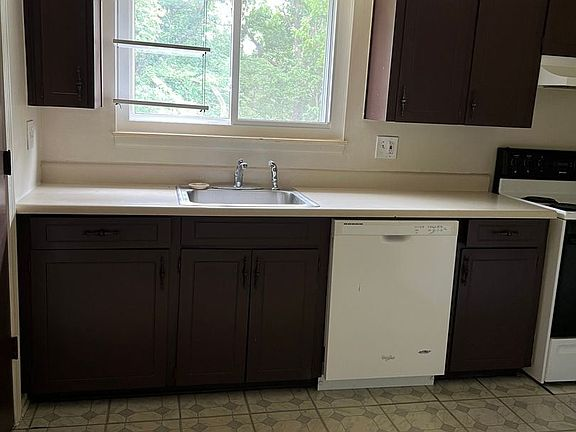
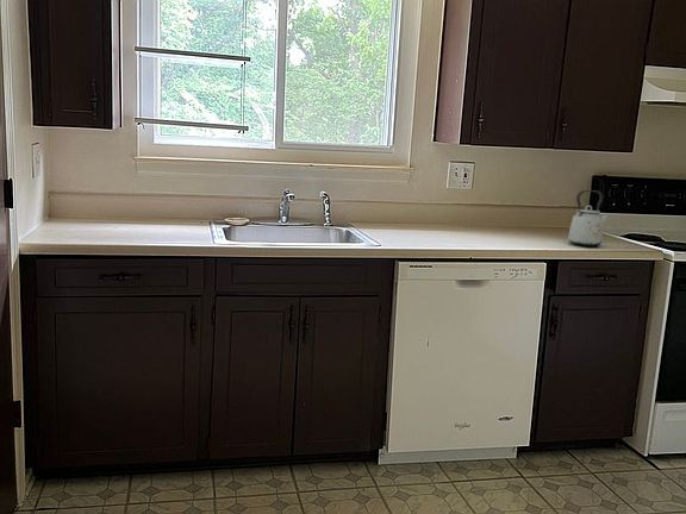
+ kettle [567,189,611,247]
